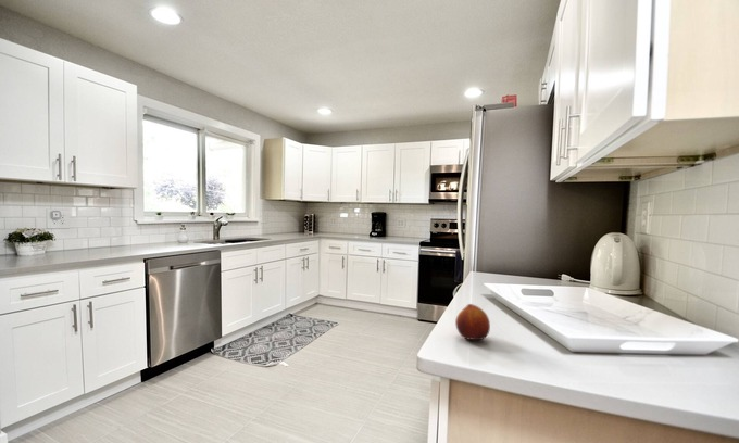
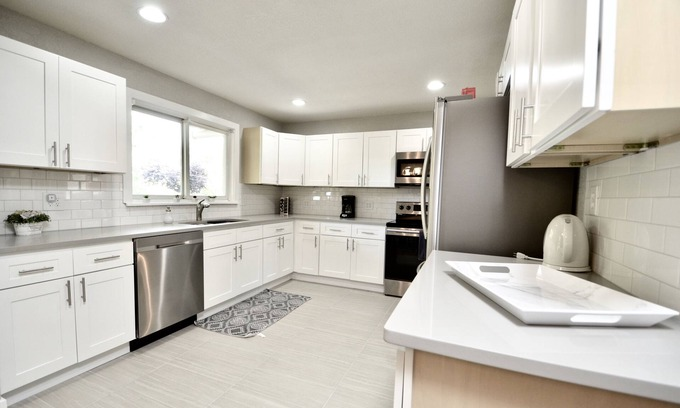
- fruit [454,303,491,341]
